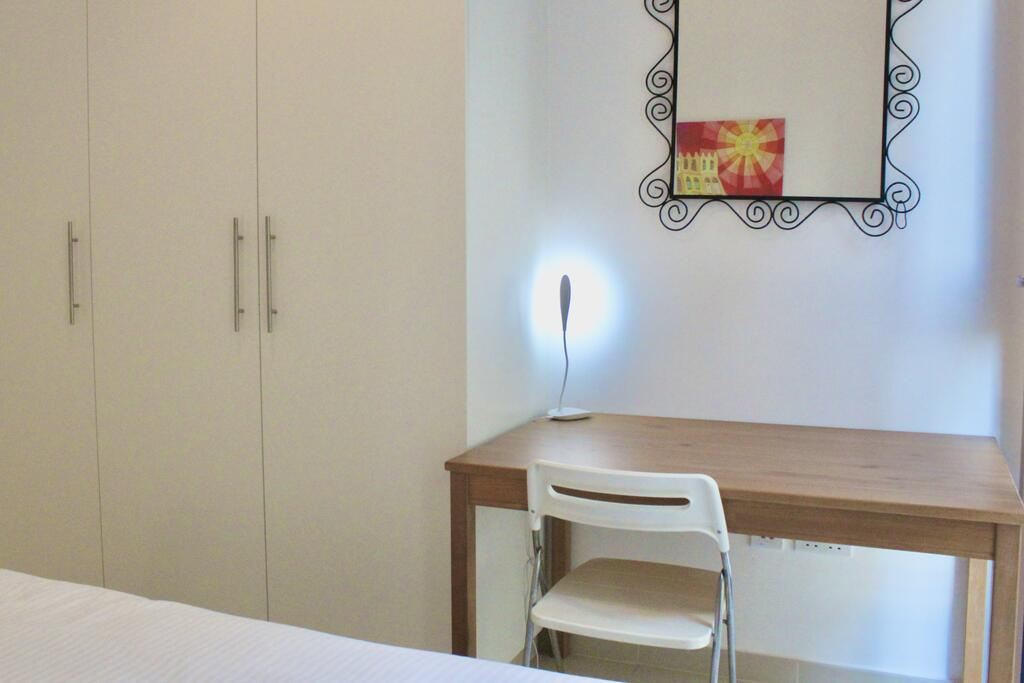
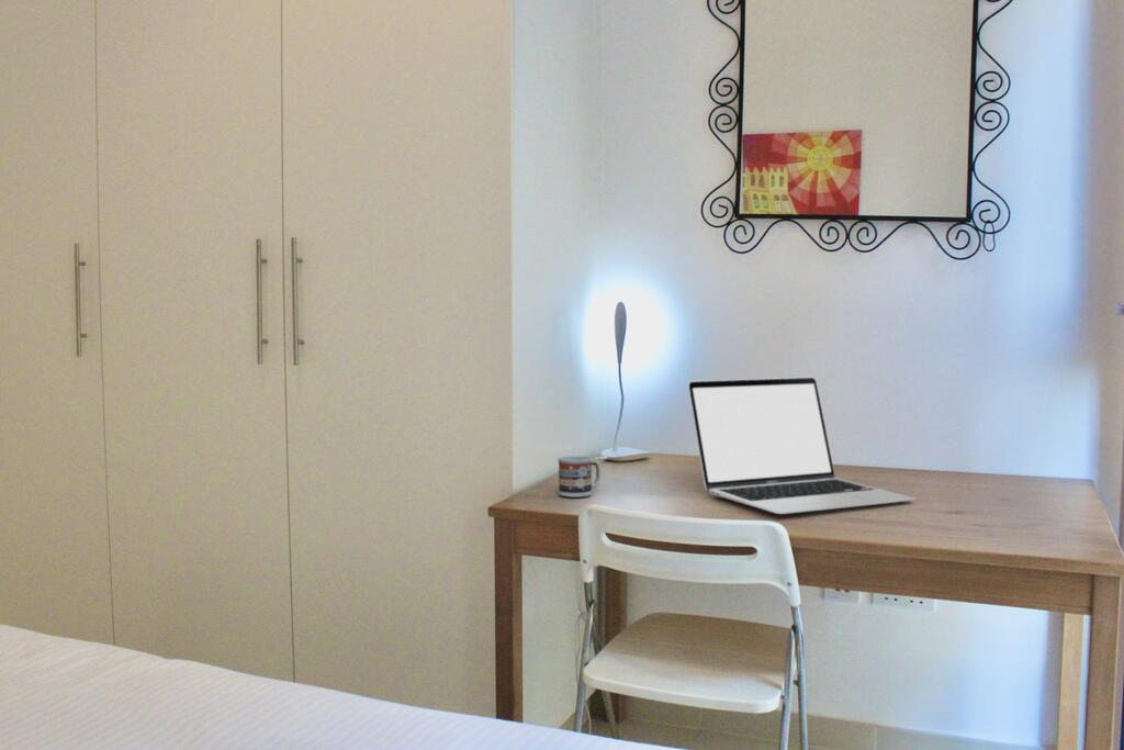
+ cup [557,455,602,499]
+ laptop [687,377,915,515]
